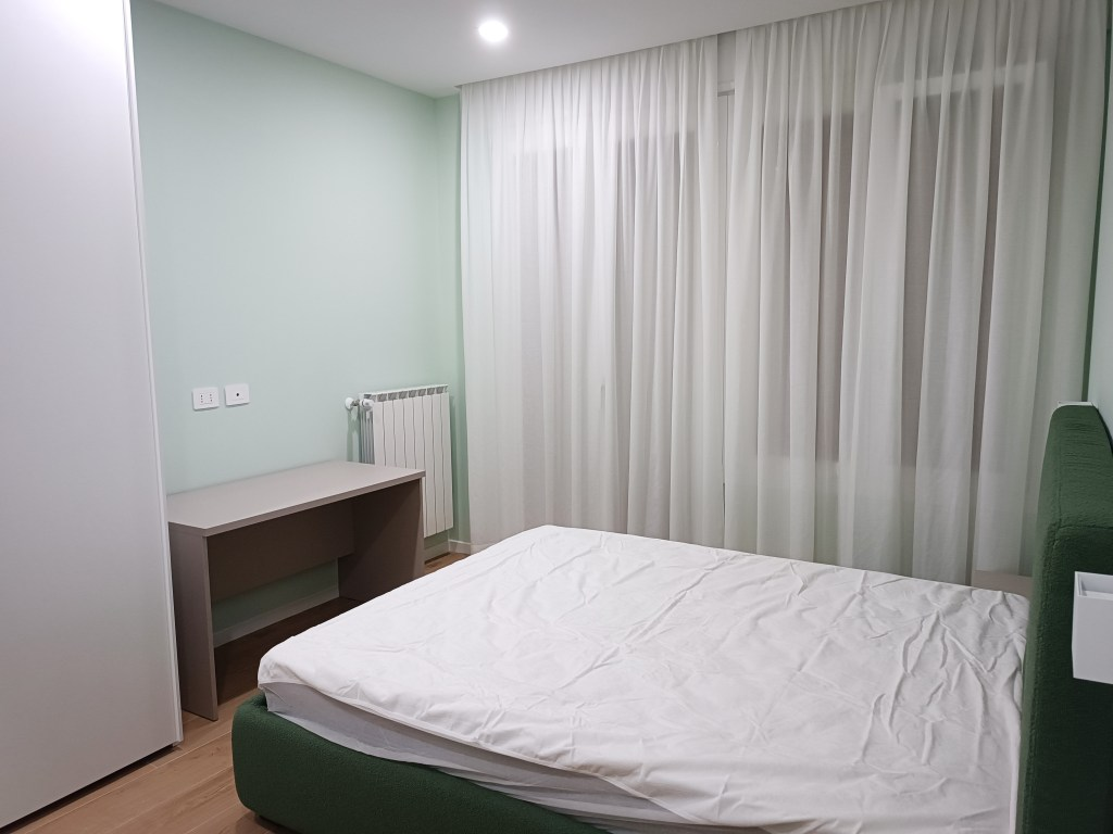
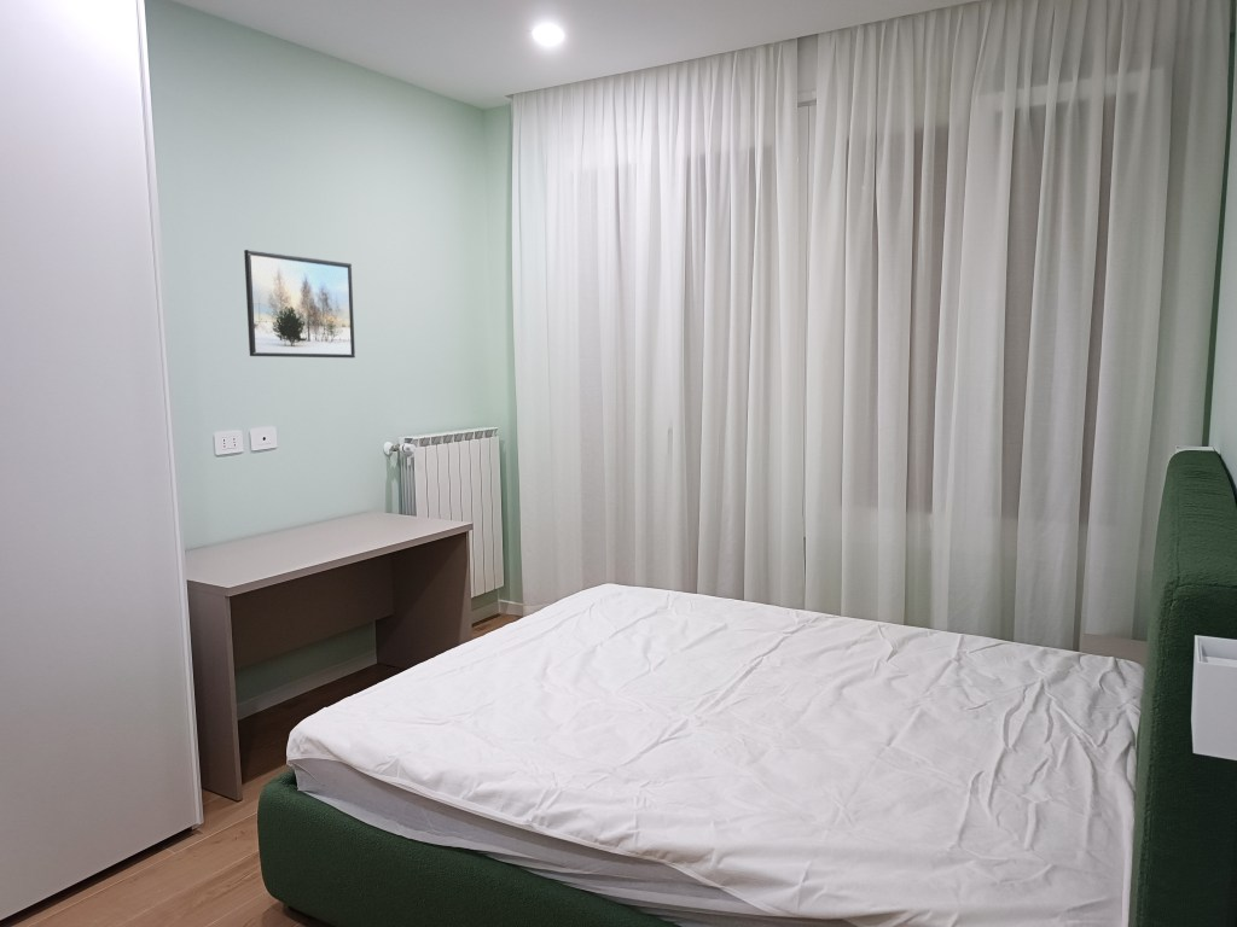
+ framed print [243,249,356,358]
